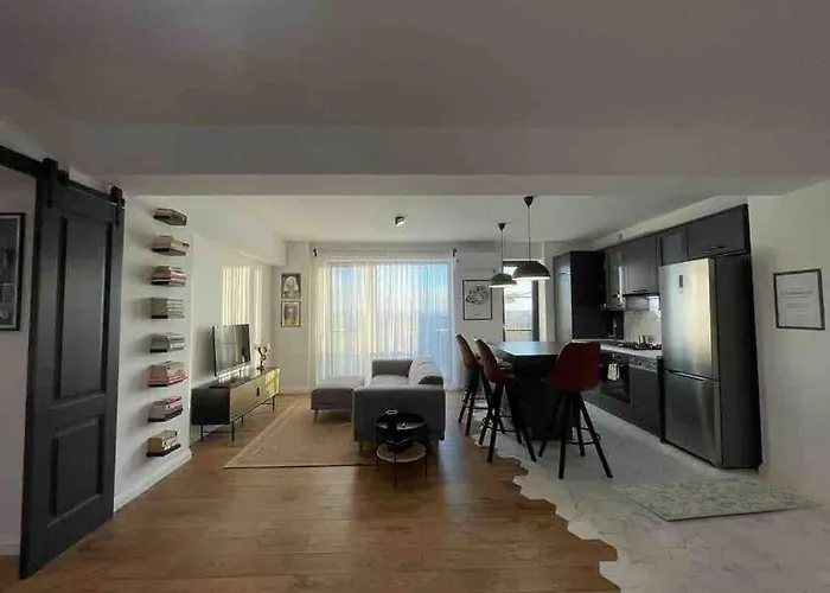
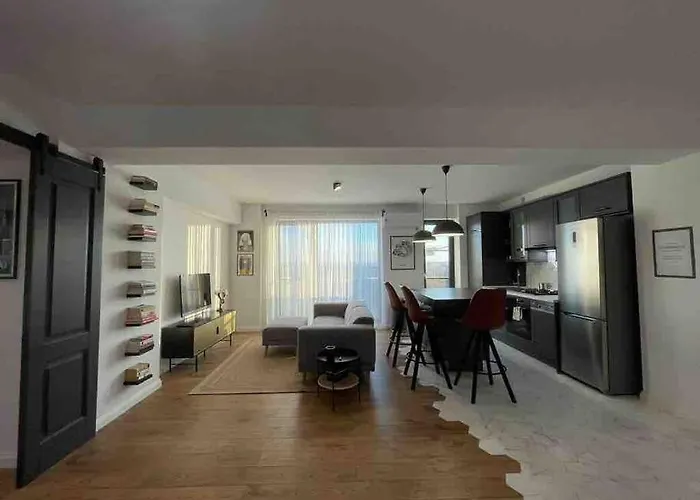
- rug [611,474,825,522]
